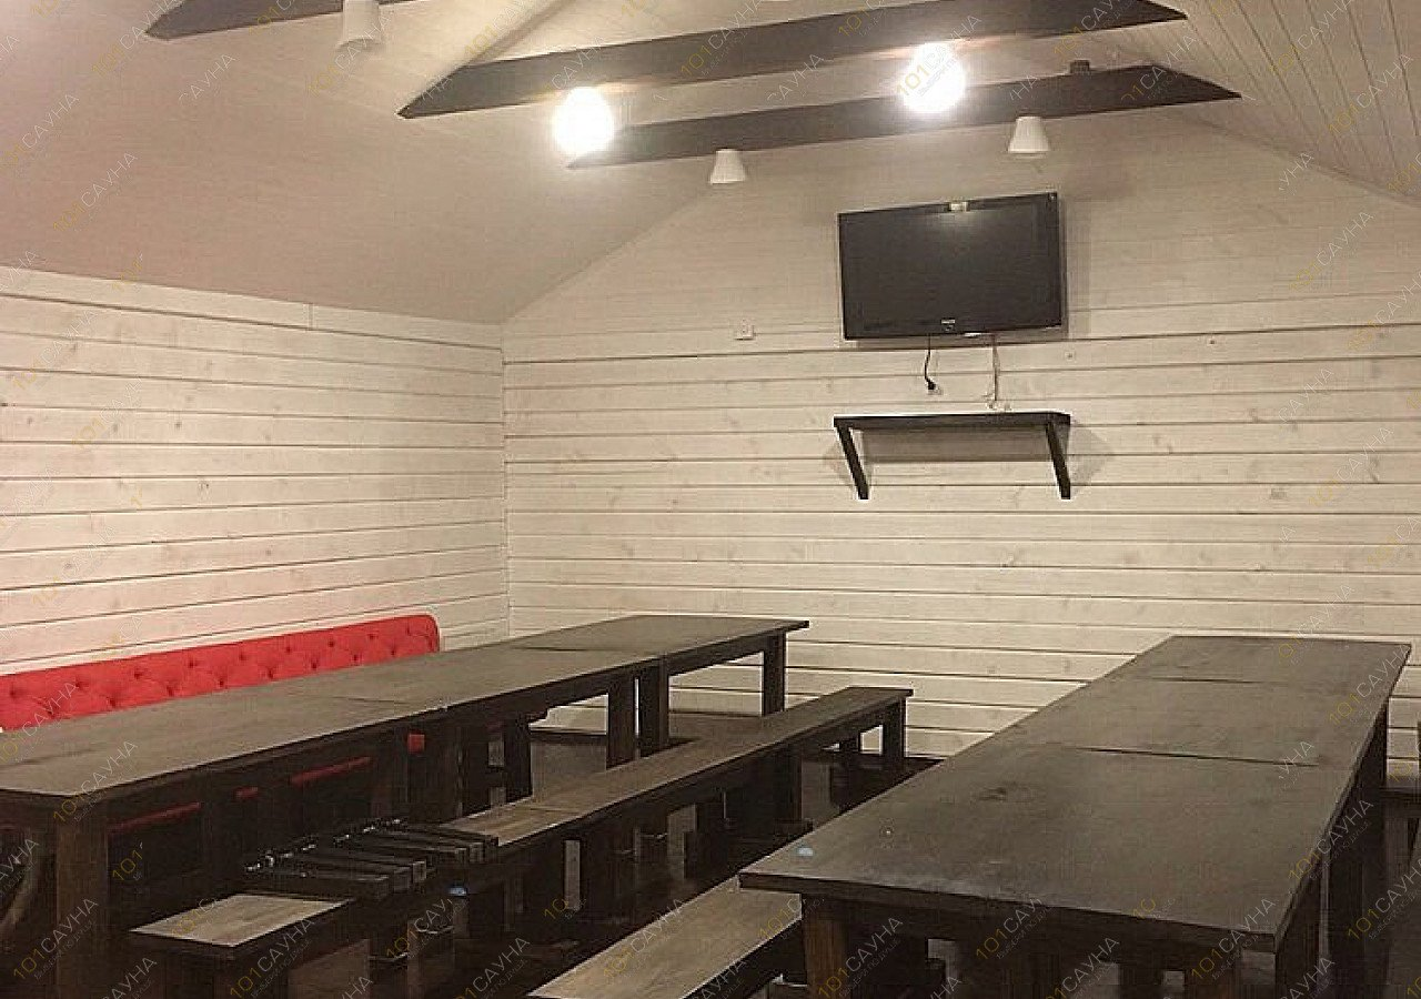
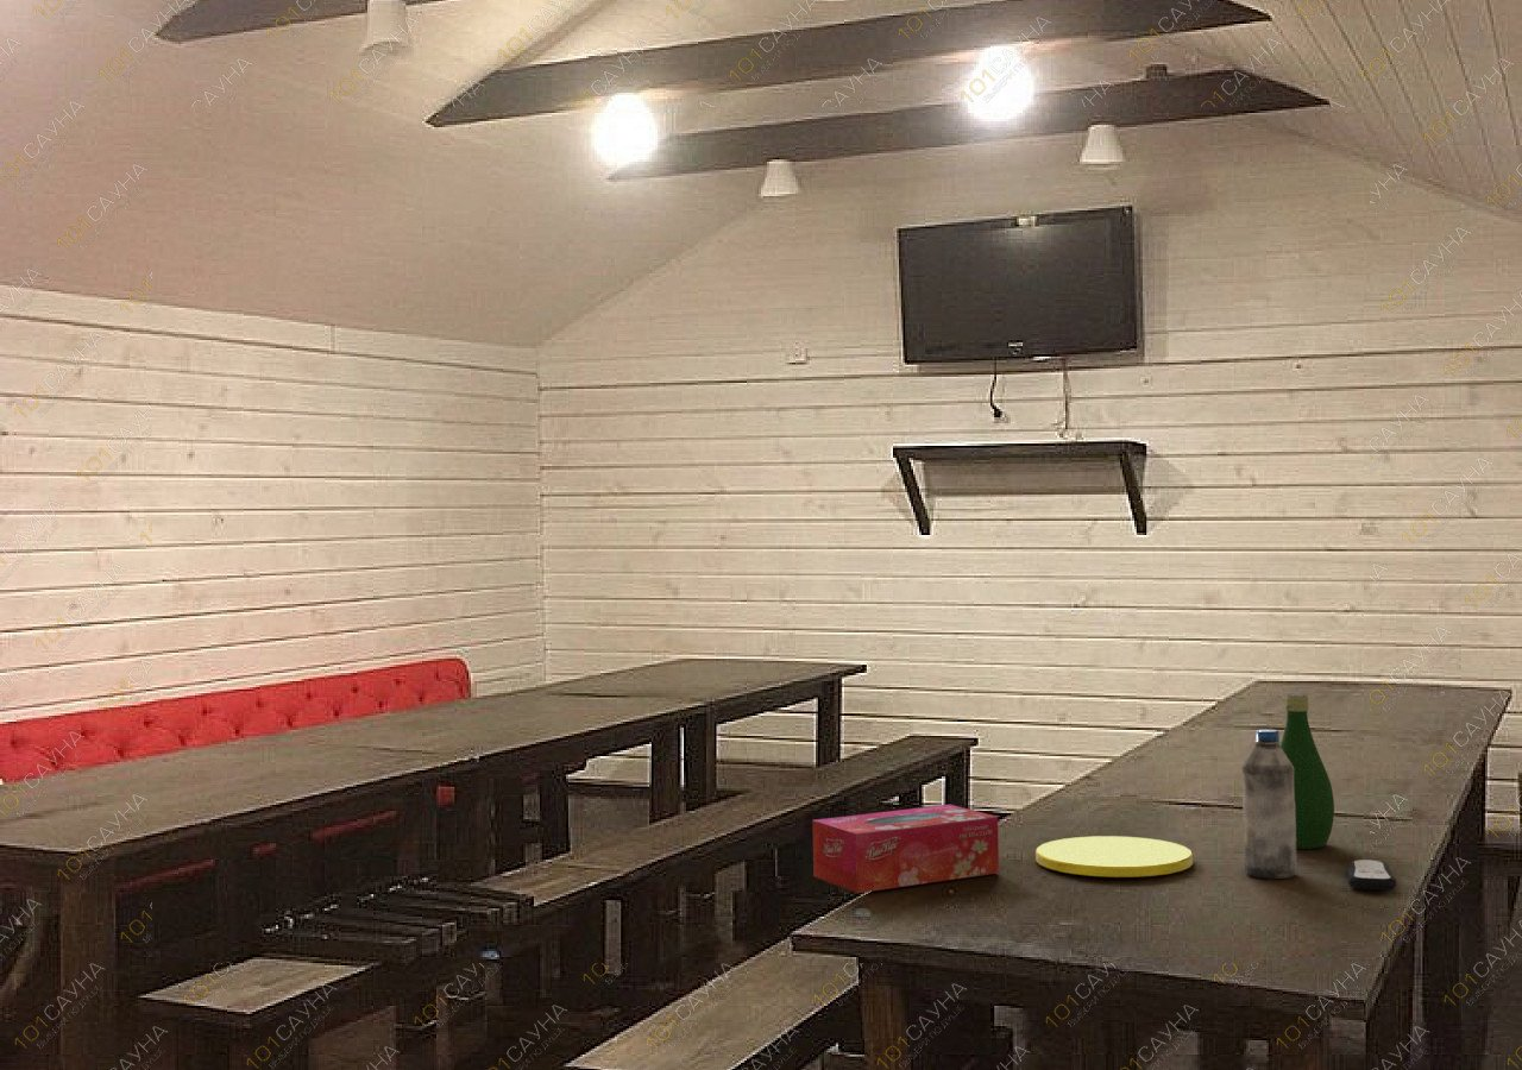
+ water bottle [1241,729,1298,880]
+ remote control [1347,858,1397,892]
+ plate [1034,835,1194,879]
+ bottle [1279,693,1335,850]
+ tissue box [811,804,1000,894]
